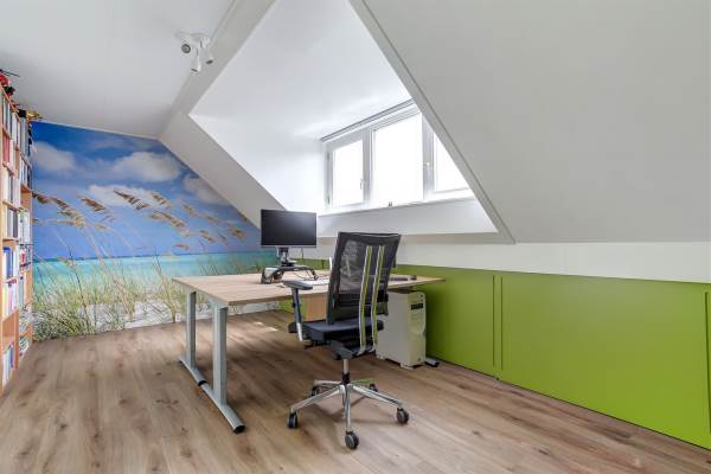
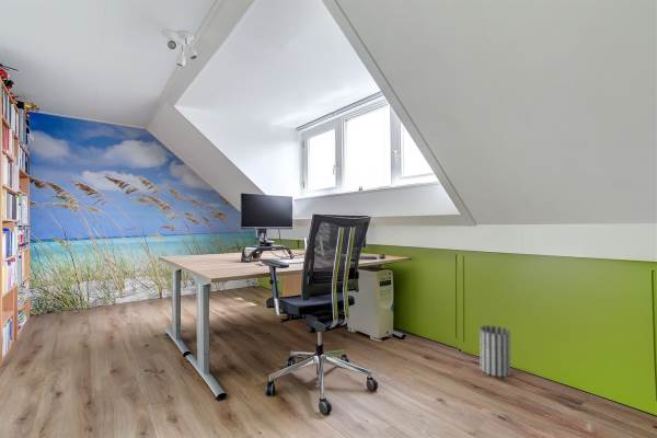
+ wastebasket [479,324,511,378]
